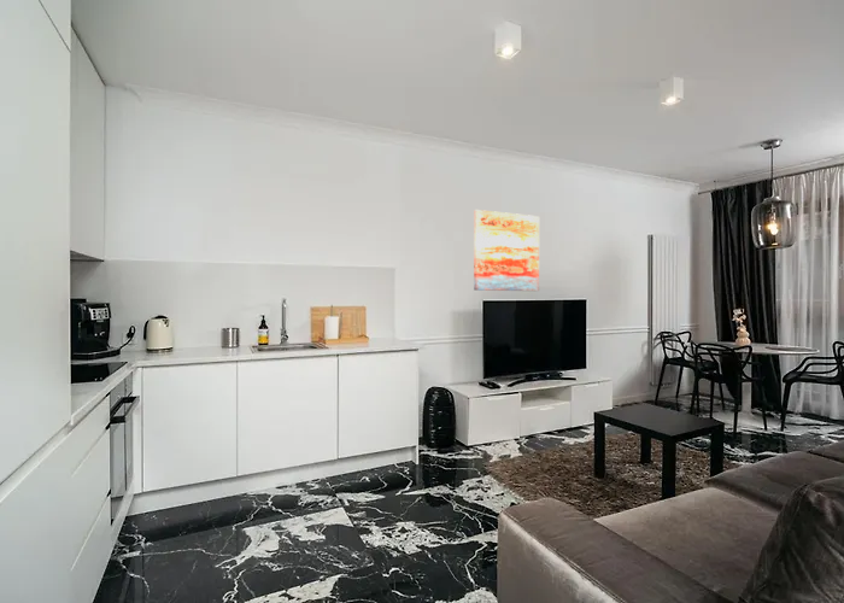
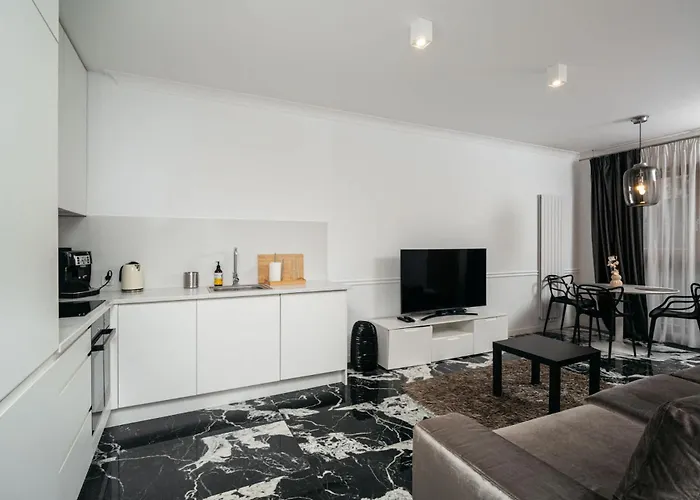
- wall art [473,209,540,292]
